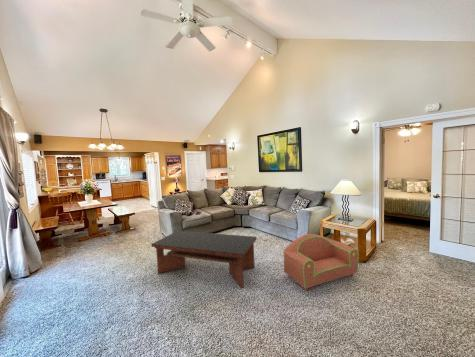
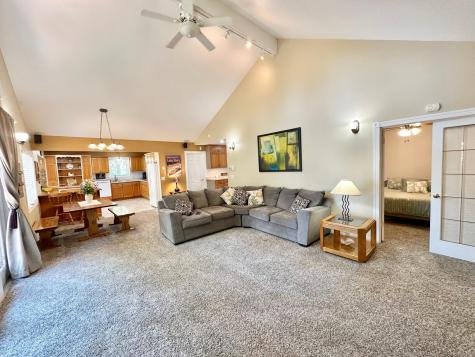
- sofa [283,233,360,291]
- coffee table [150,230,258,289]
